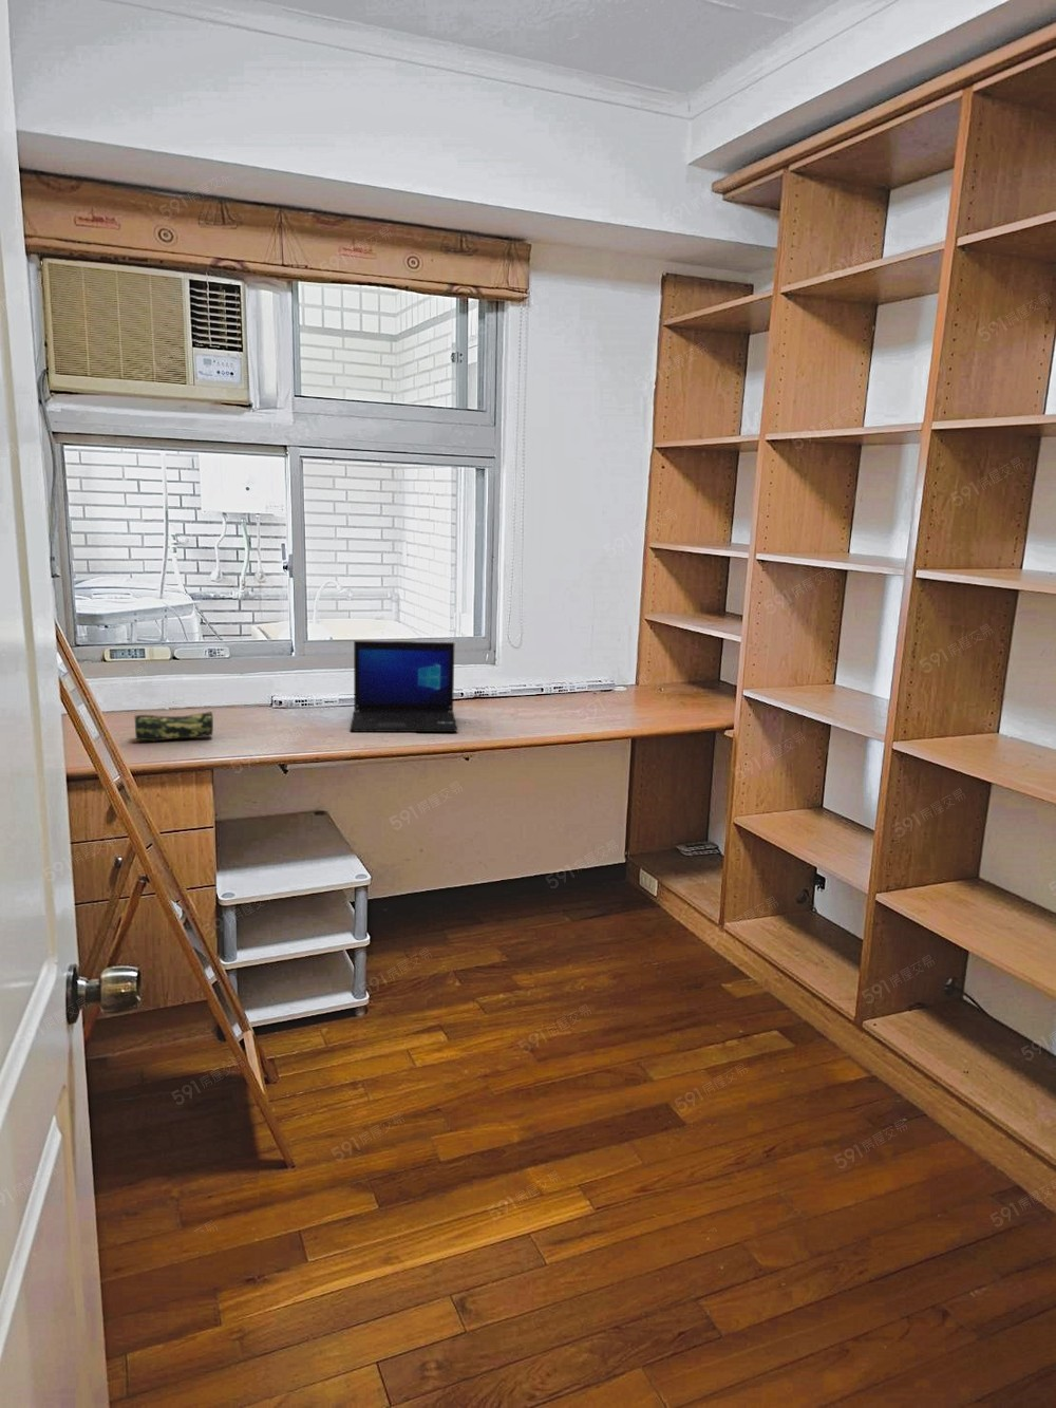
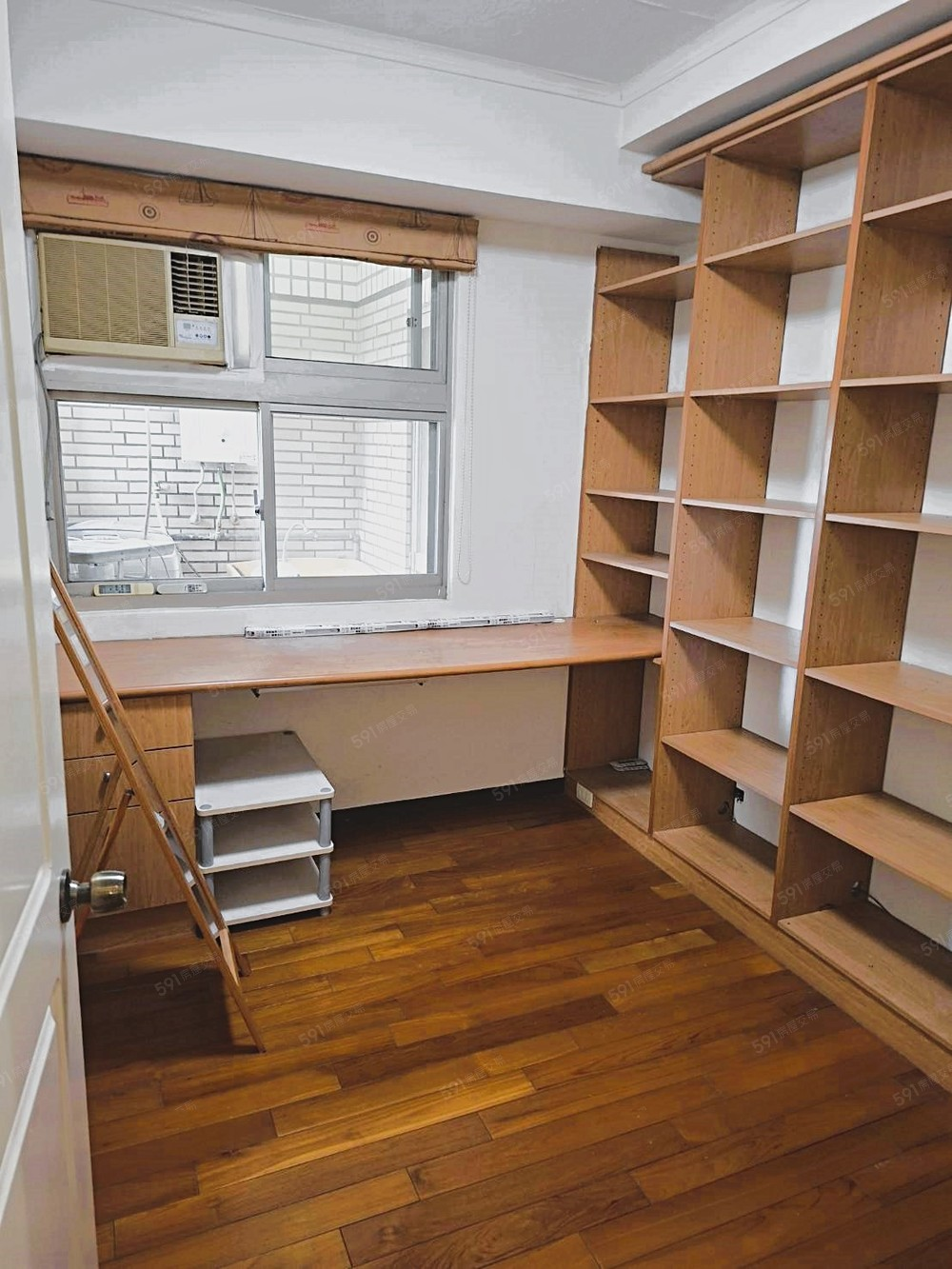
- pencil case [134,710,216,741]
- laptop [348,640,458,733]
